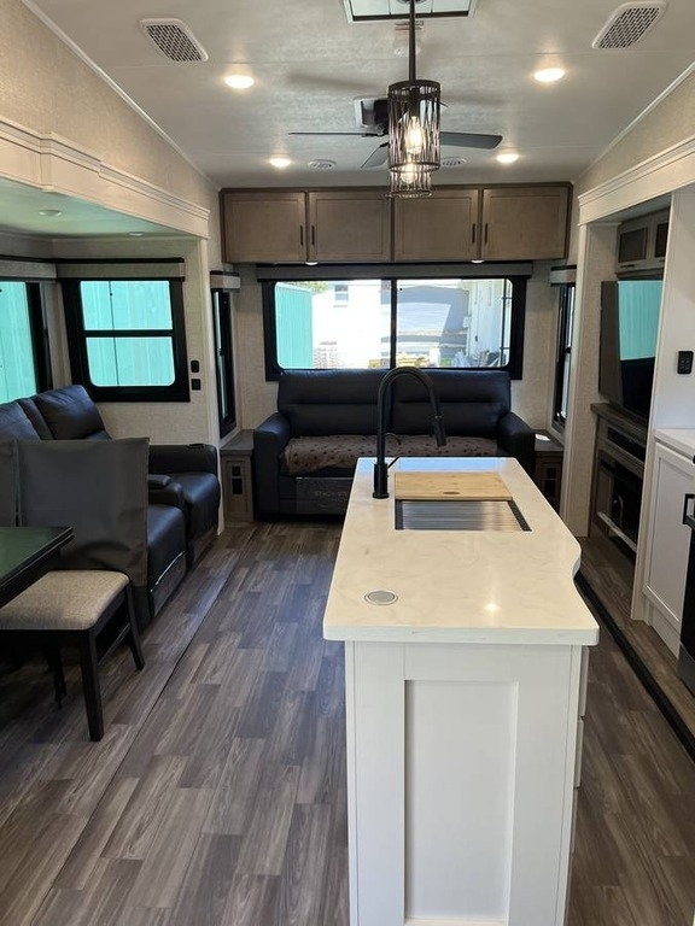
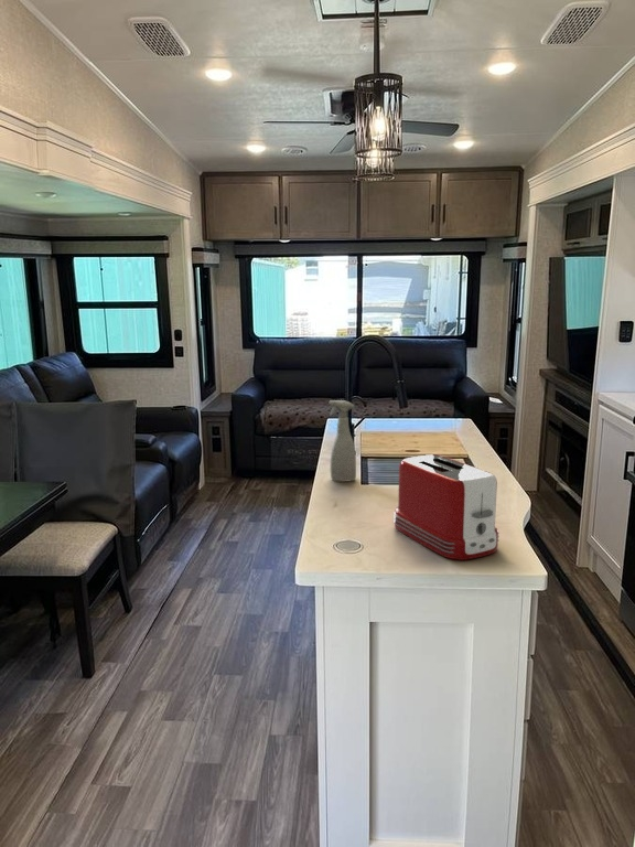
+ toaster [392,453,501,560]
+ spray bottle [329,399,357,483]
